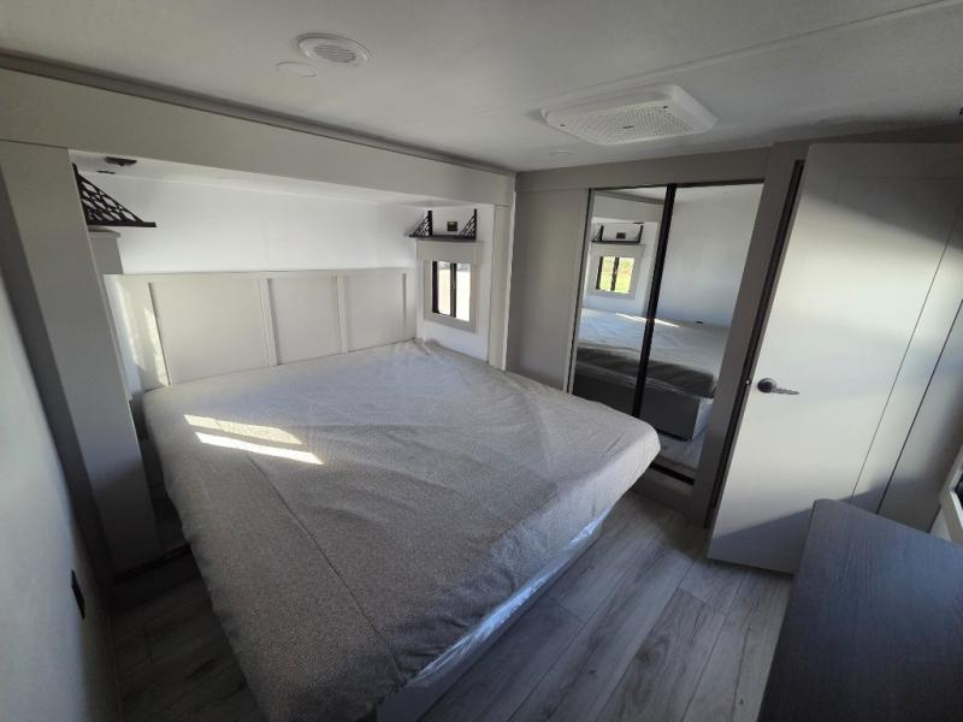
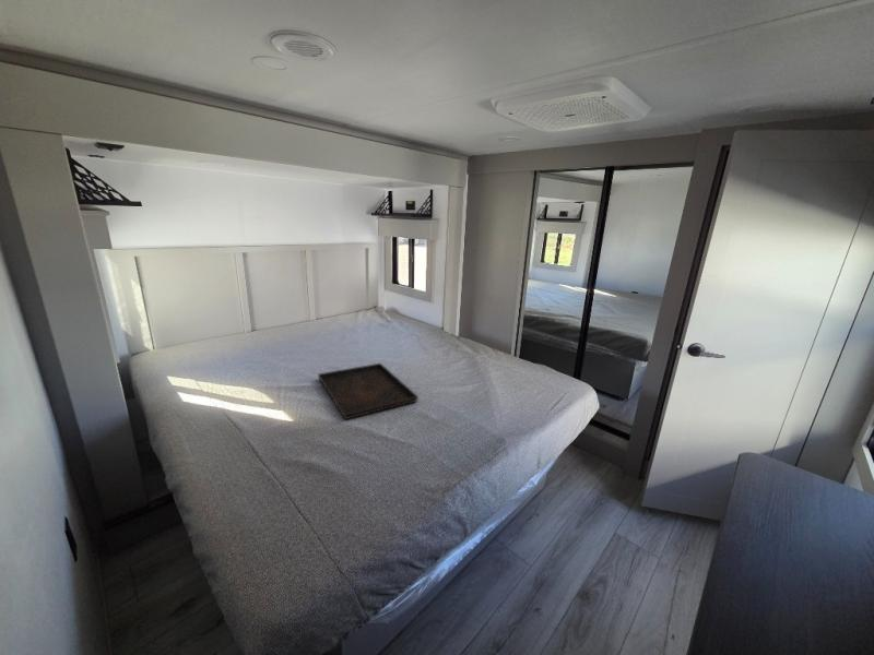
+ serving tray [317,362,420,420]
